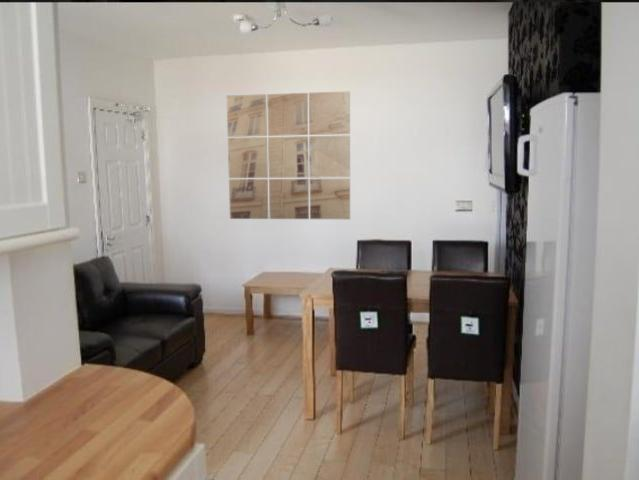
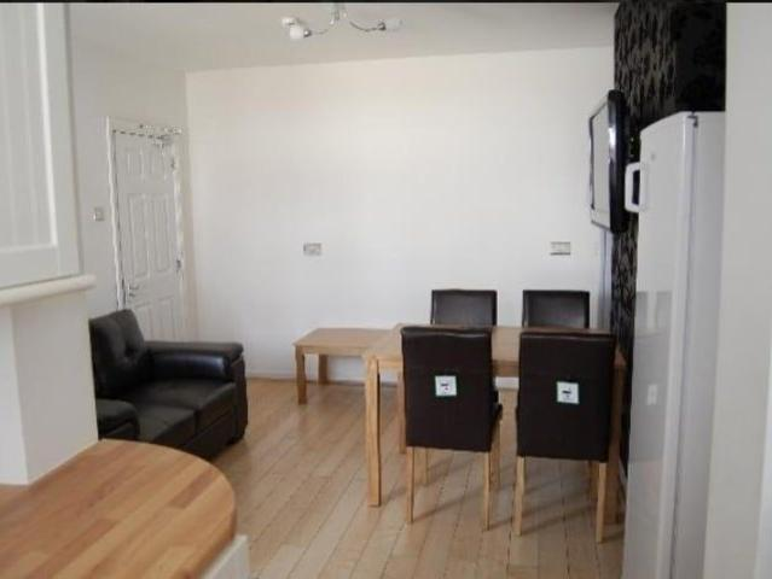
- wall art [226,90,351,220]
